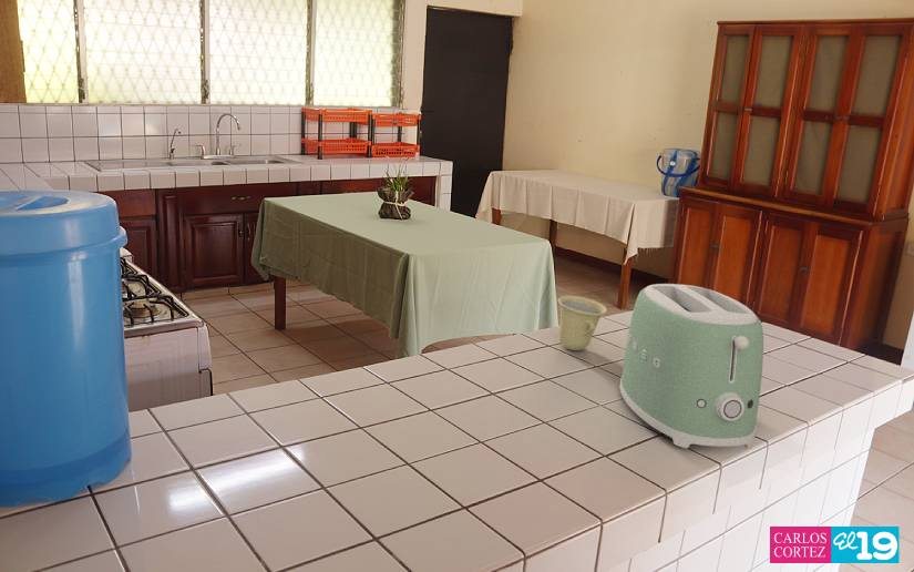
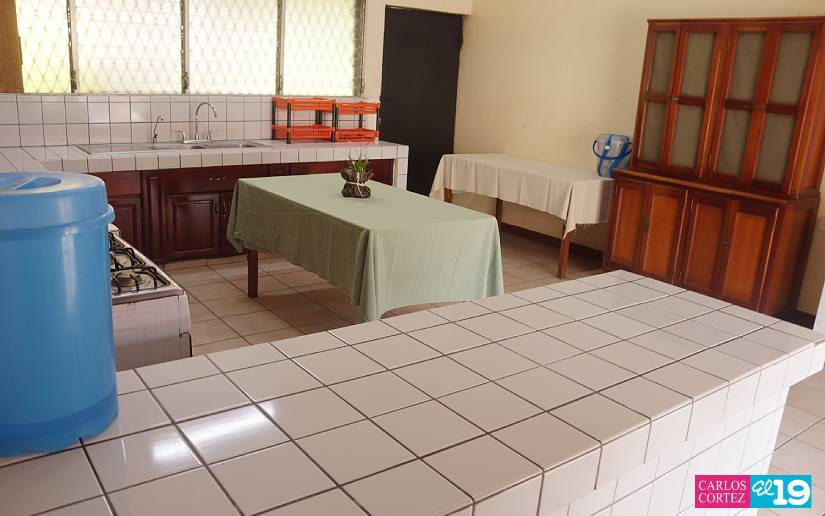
- cup [556,295,608,351]
- toaster [619,283,764,449]
